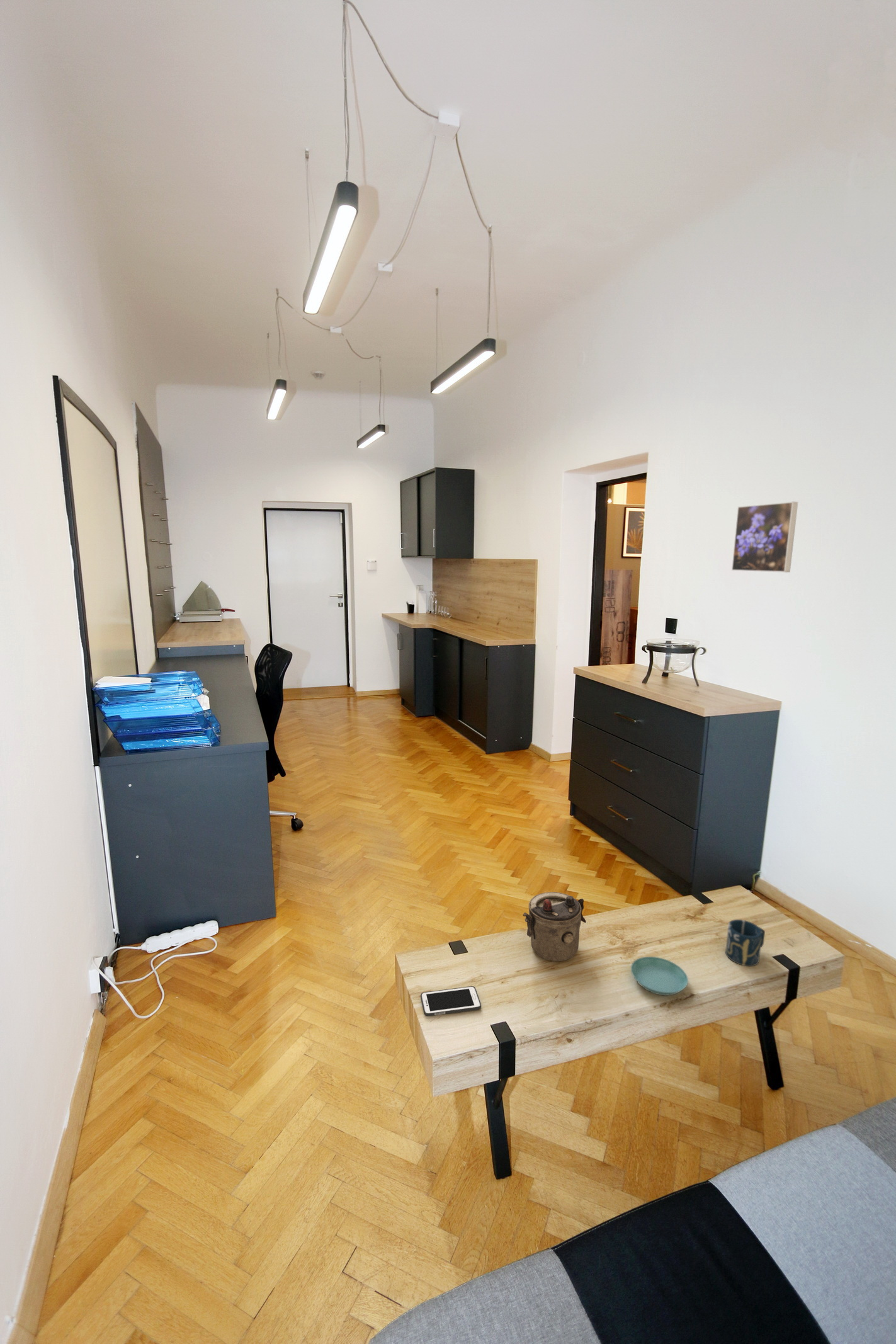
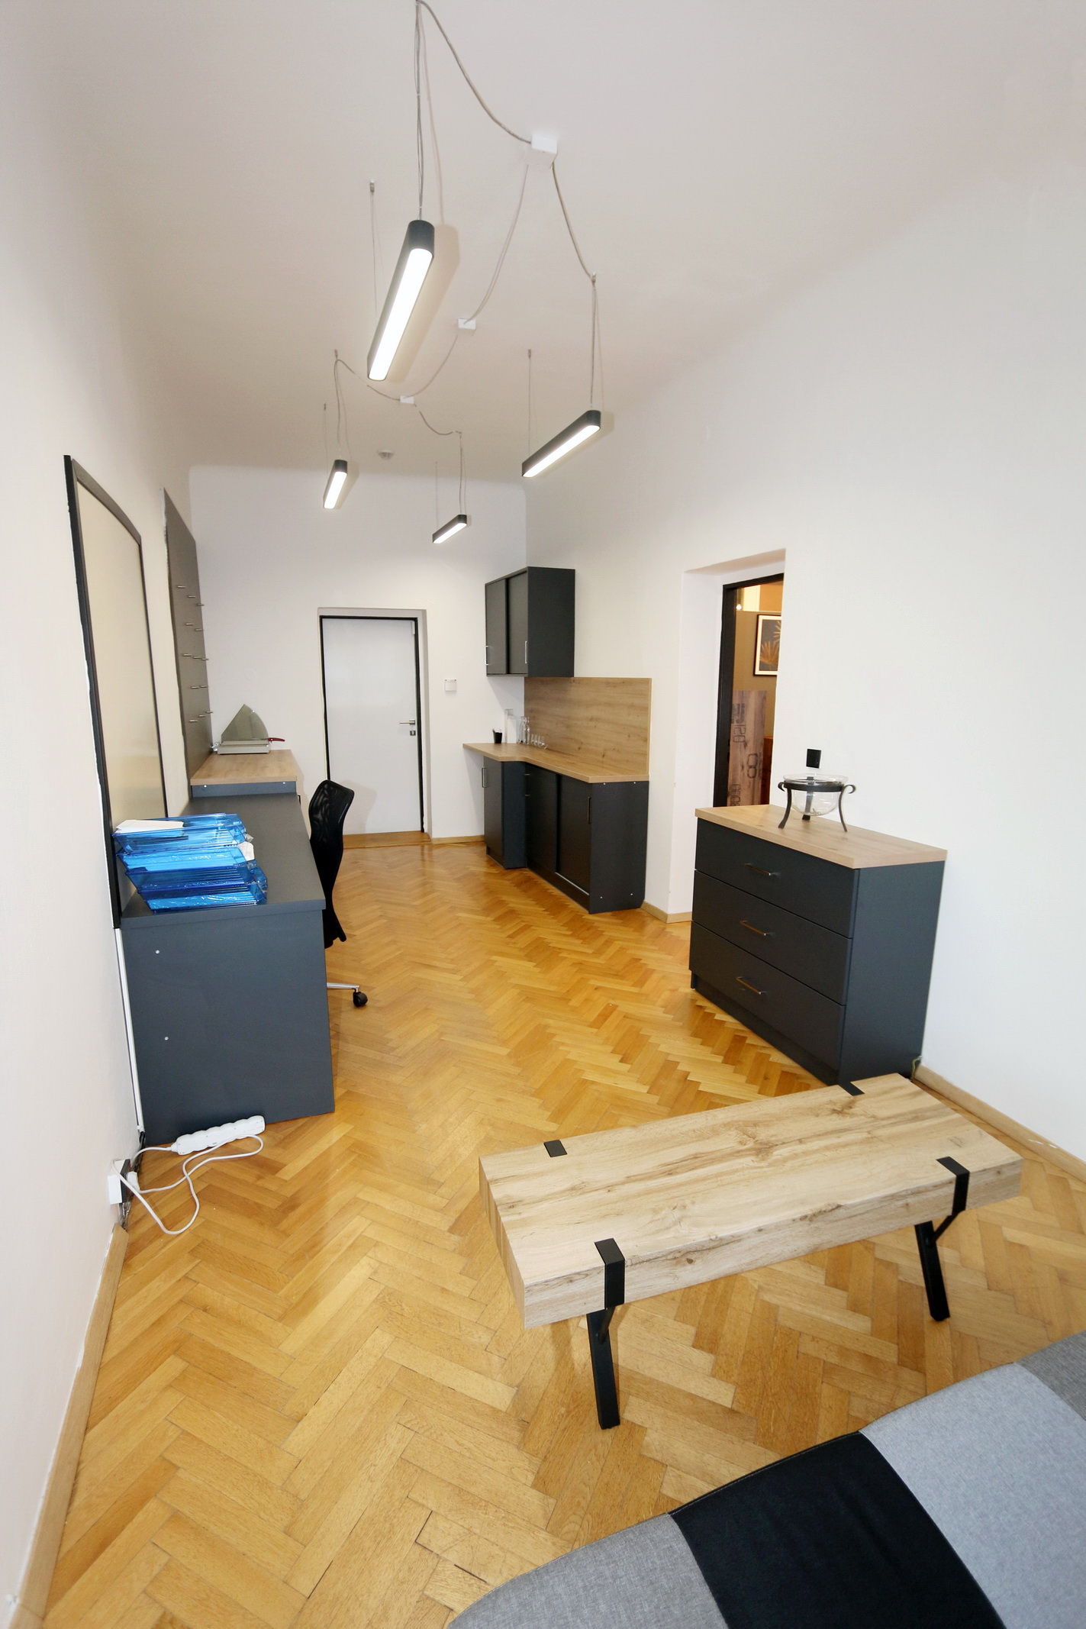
- cup [725,919,766,967]
- cell phone [420,986,482,1017]
- teapot [523,891,587,962]
- saucer [630,956,689,996]
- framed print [731,501,798,573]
